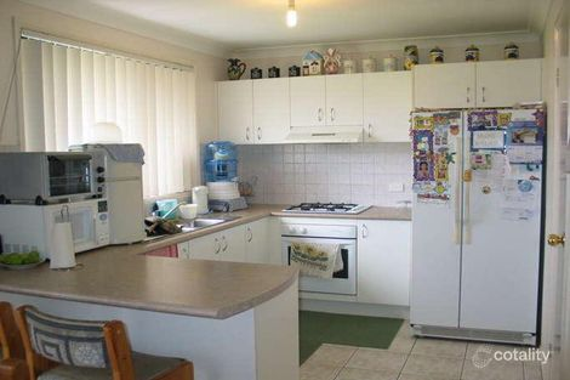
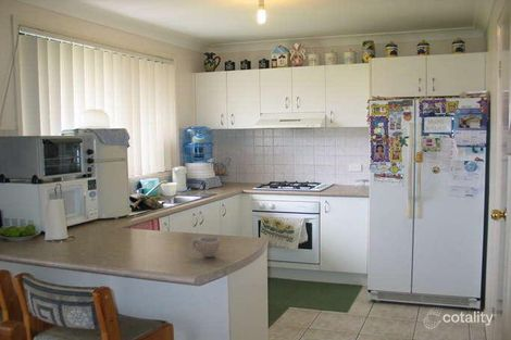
+ cup [190,236,222,259]
